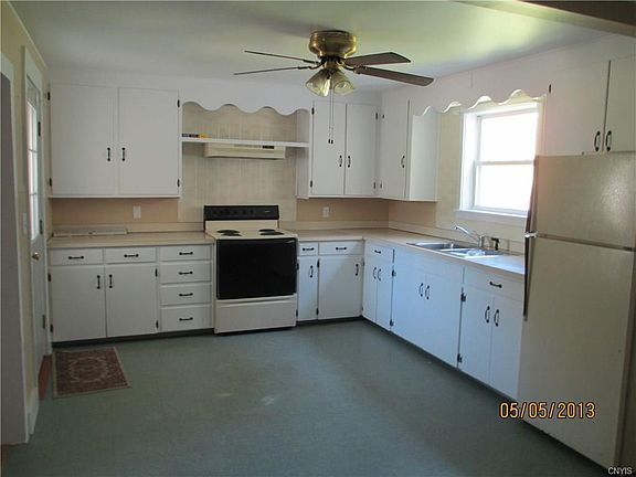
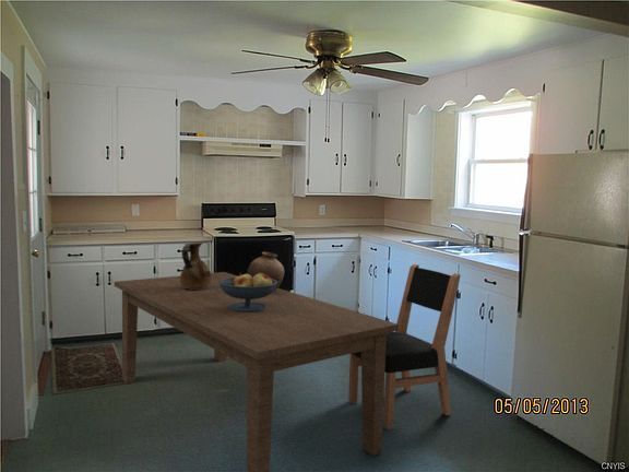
+ ceramic pitcher [179,241,212,290]
+ dining table [114,271,399,472]
+ dining chair [347,263,462,430]
+ fruit bowl [218,272,277,312]
+ pottery [246,251,285,291]
